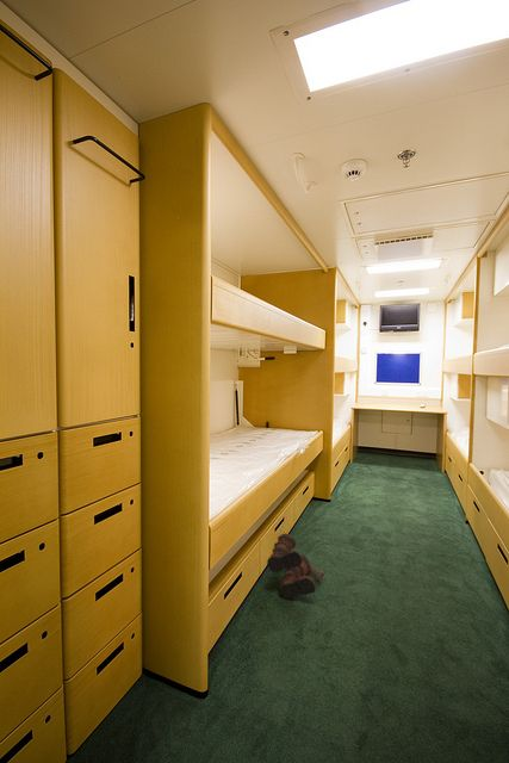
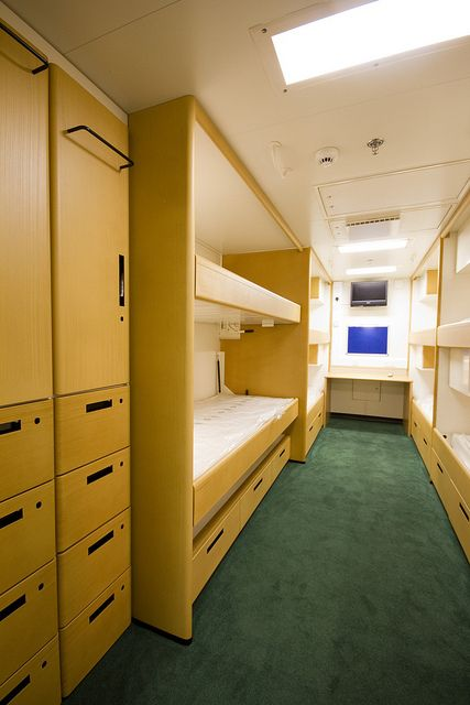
- boots [266,533,325,601]
